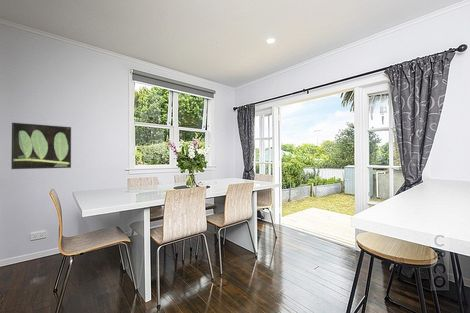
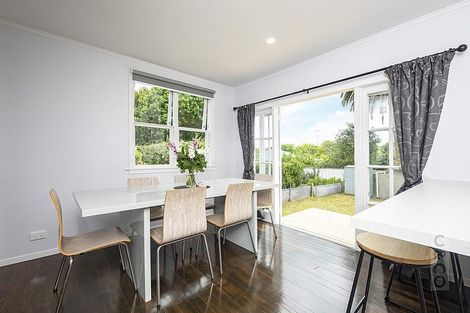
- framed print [10,122,72,170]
